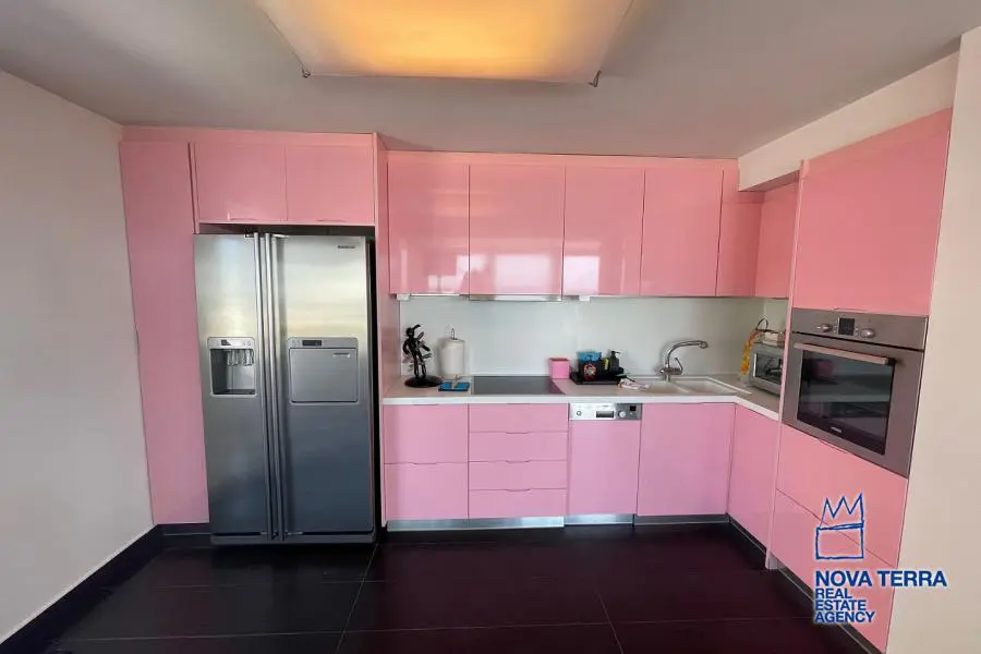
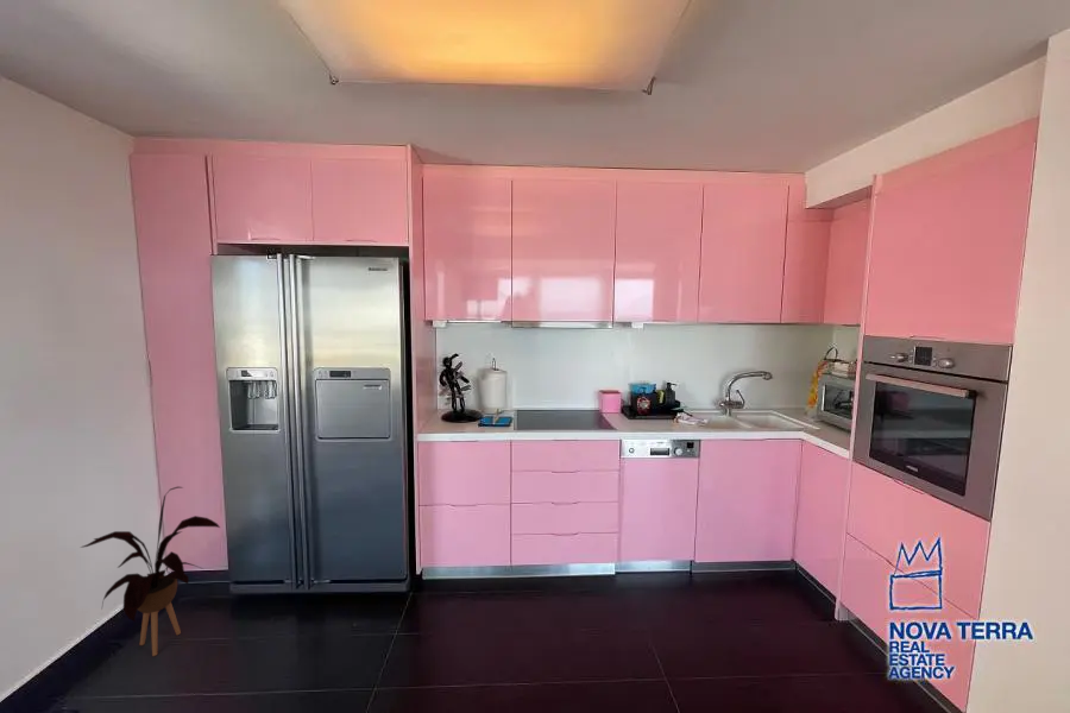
+ house plant [80,485,221,657]
